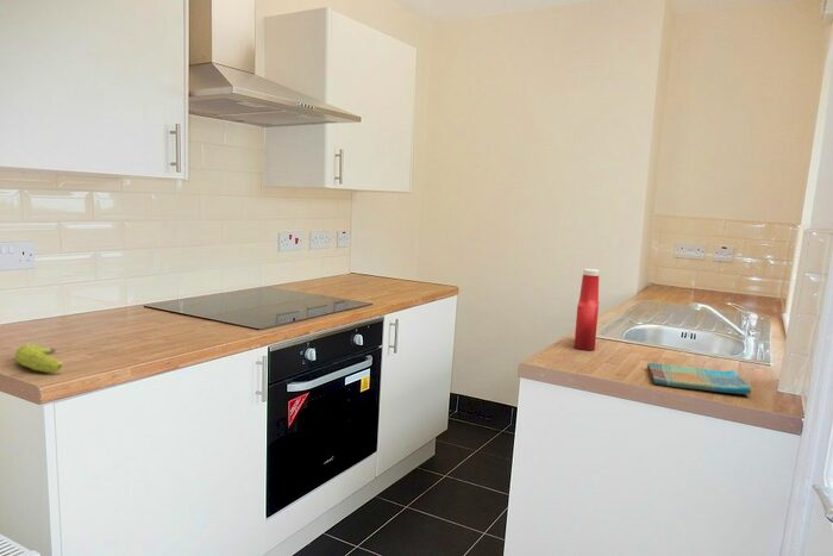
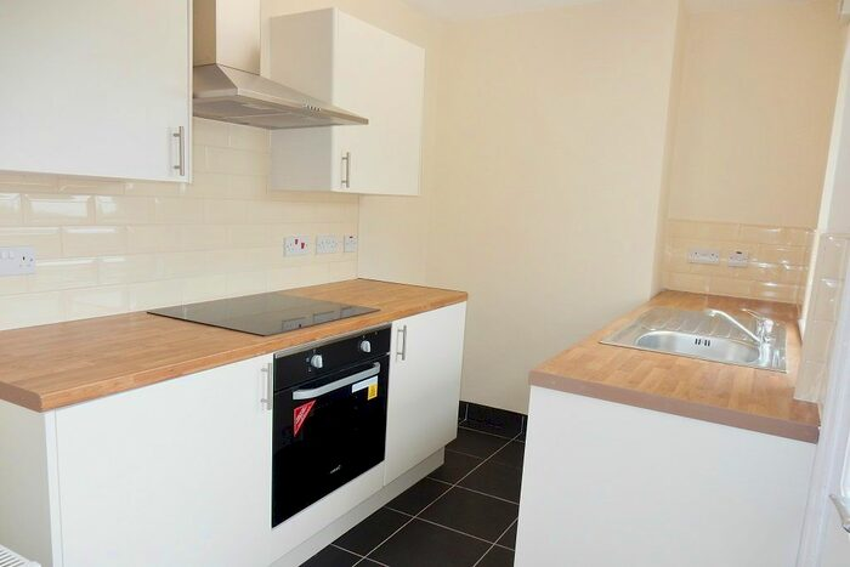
- soap bottle [572,268,601,351]
- dish towel [646,362,752,395]
- fruit [14,343,63,373]
